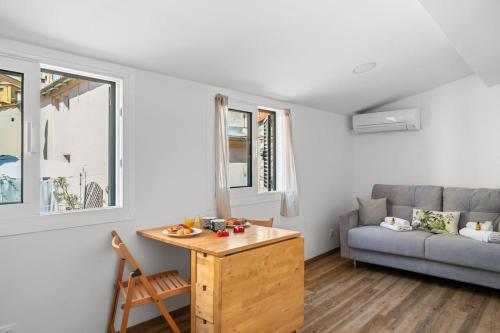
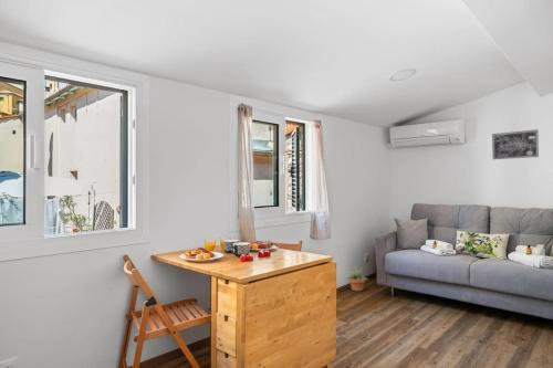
+ potted plant [345,266,368,292]
+ wall art [491,128,540,160]
